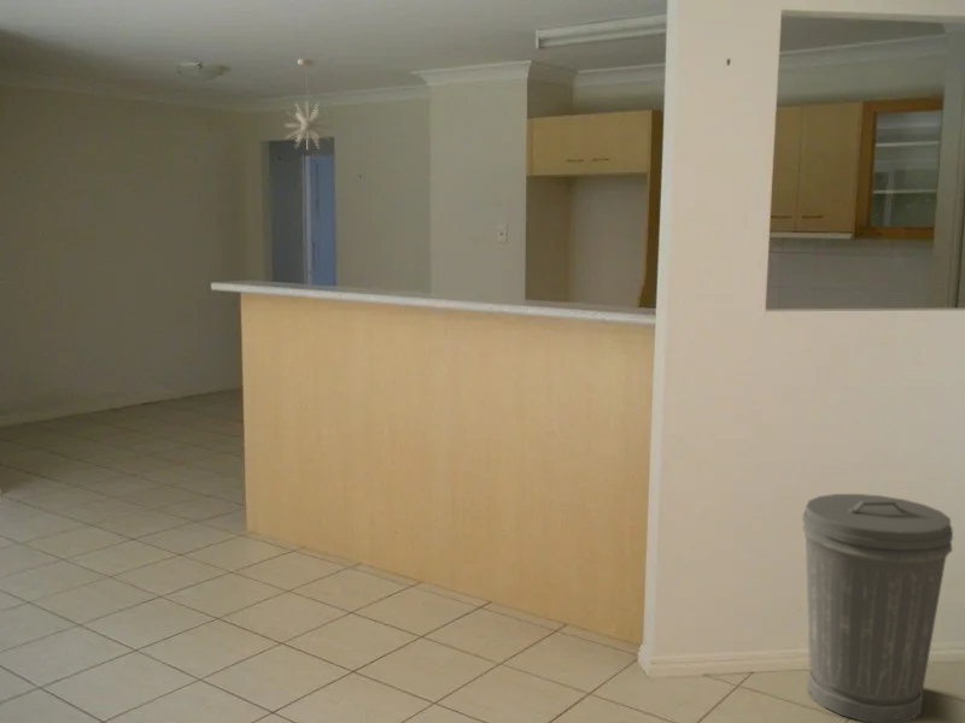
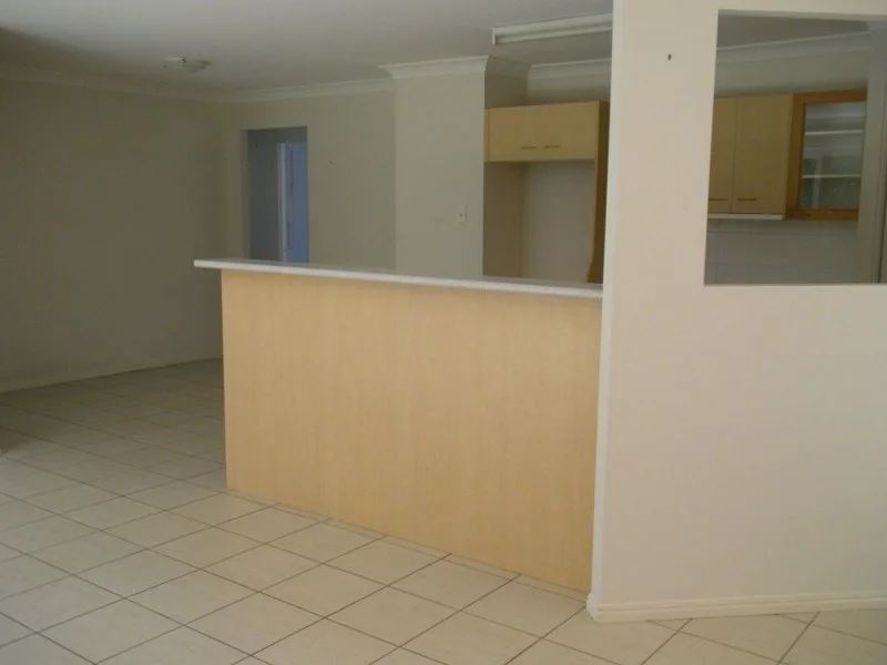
- trash can [801,493,954,723]
- pendant light [283,58,333,152]
